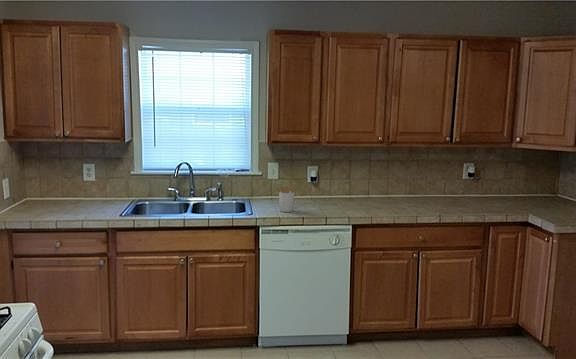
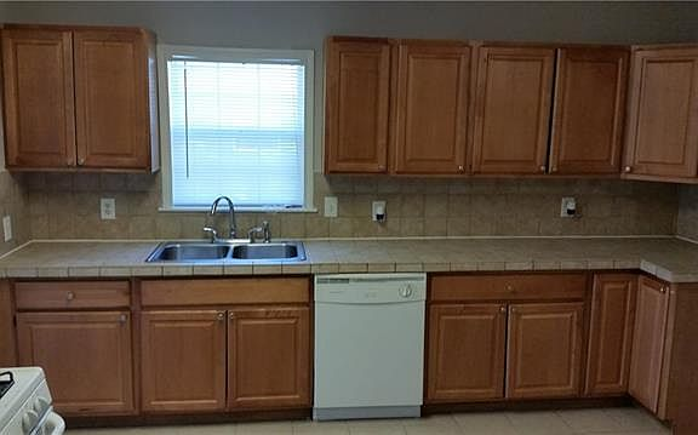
- utensil holder [275,182,297,213]
